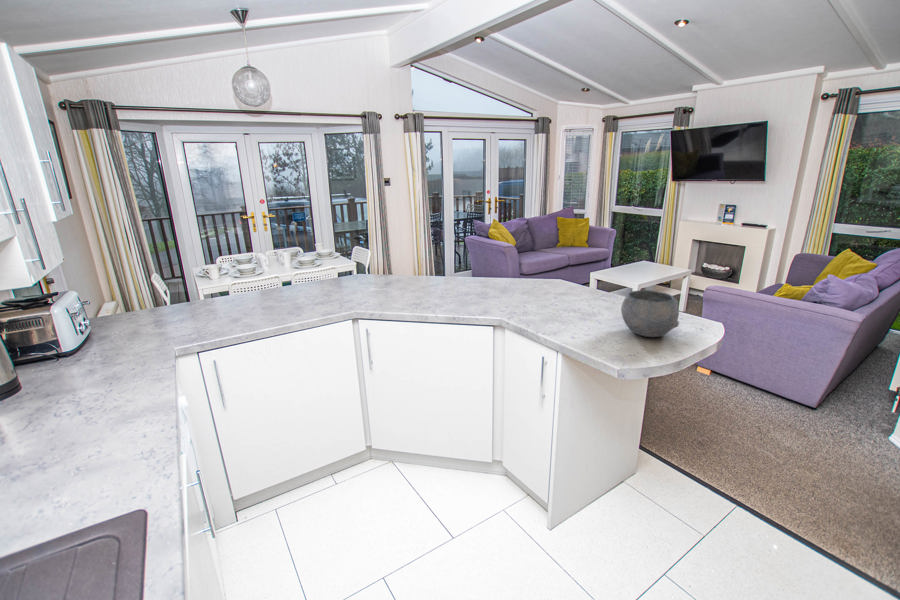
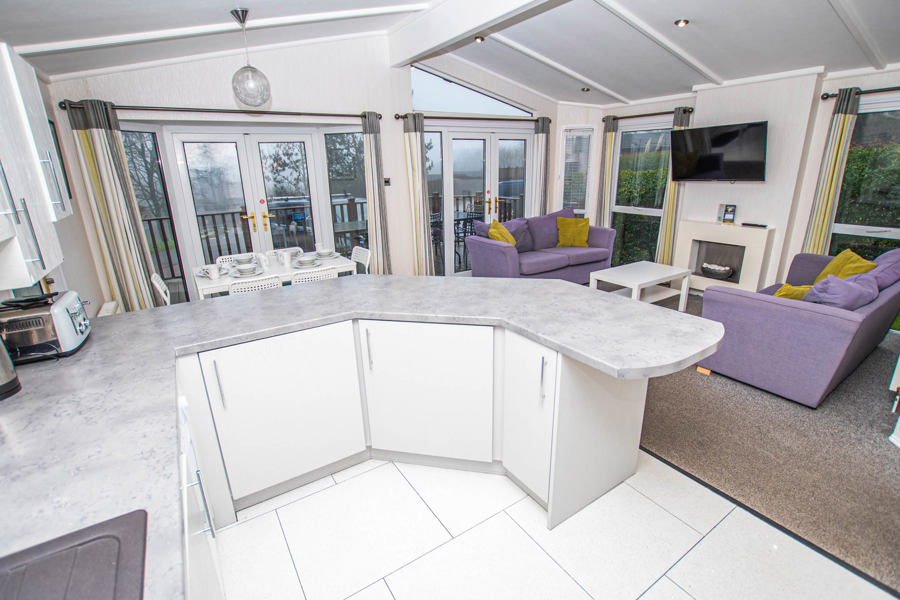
- bowl [620,289,680,338]
